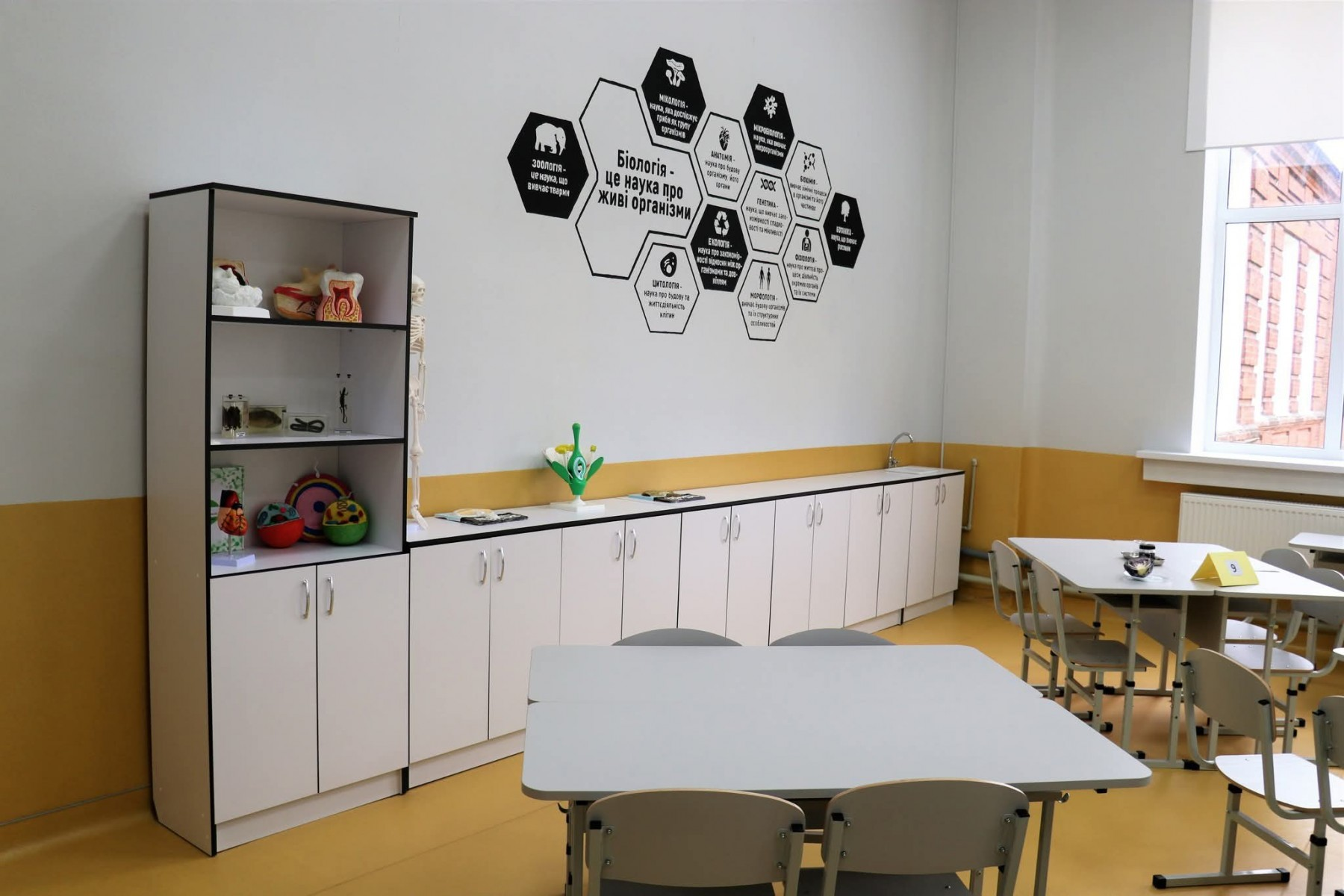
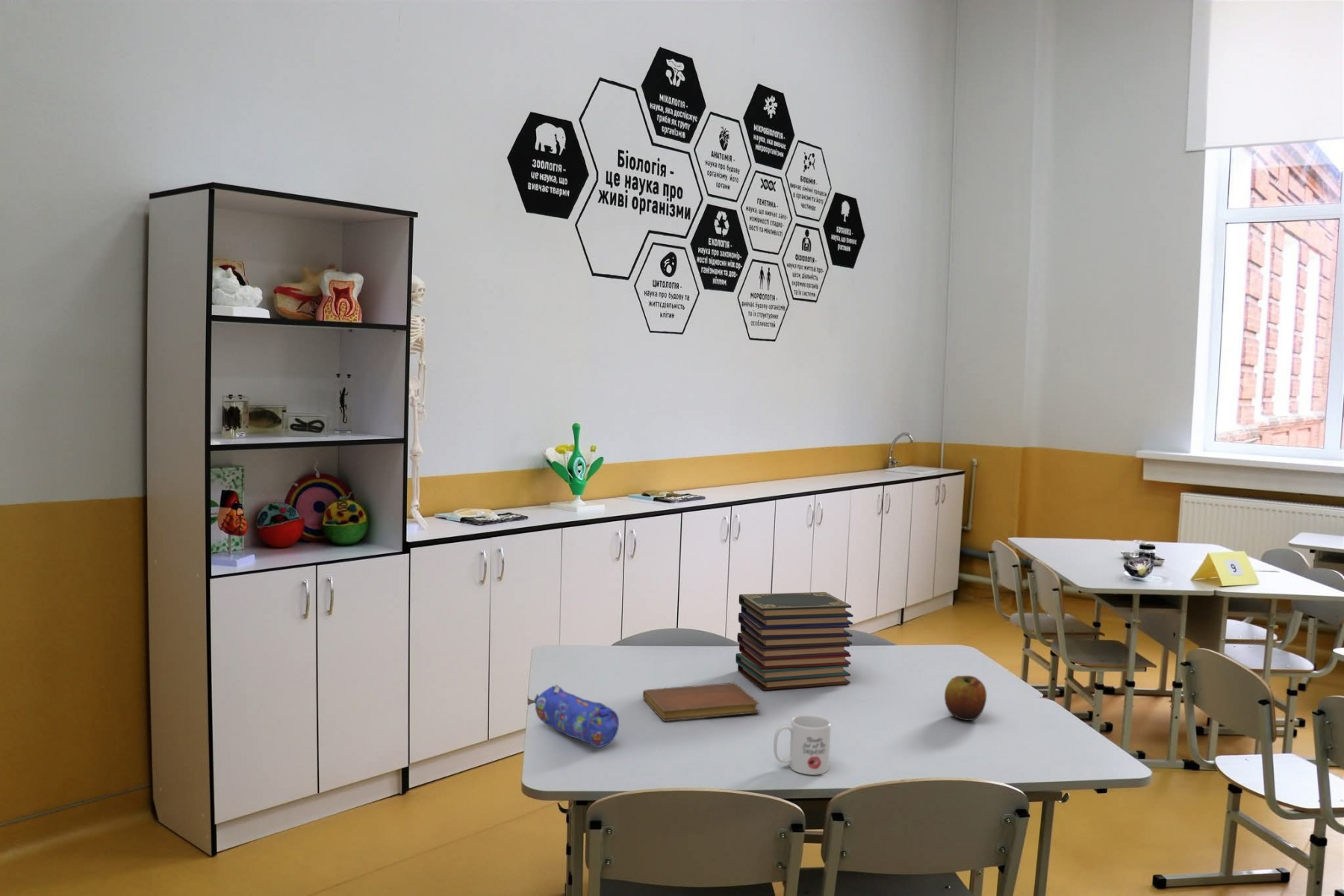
+ book stack [735,591,854,691]
+ pencil case [532,684,620,748]
+ mug [773,714,832,776]
+ notebook [642,682,759,722]
+ apple [944,675,987,721]
